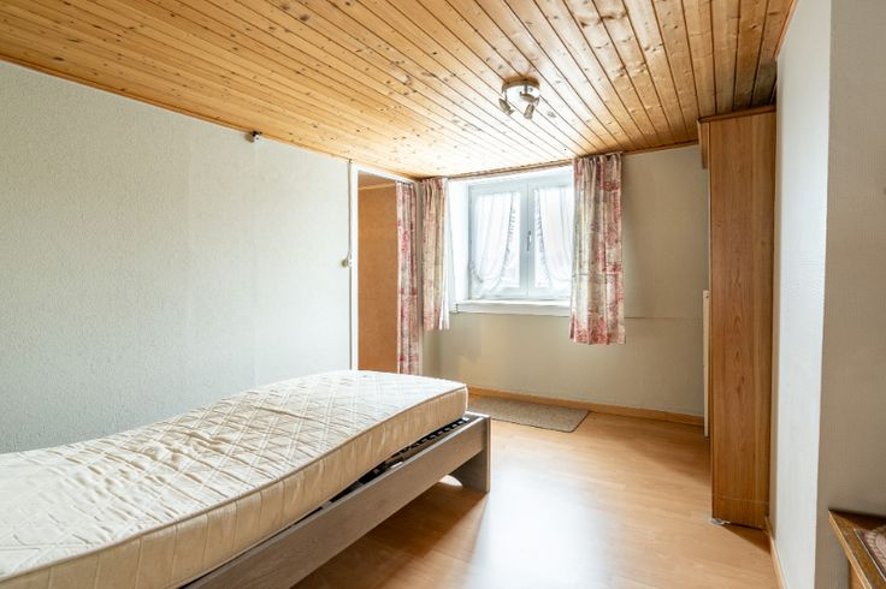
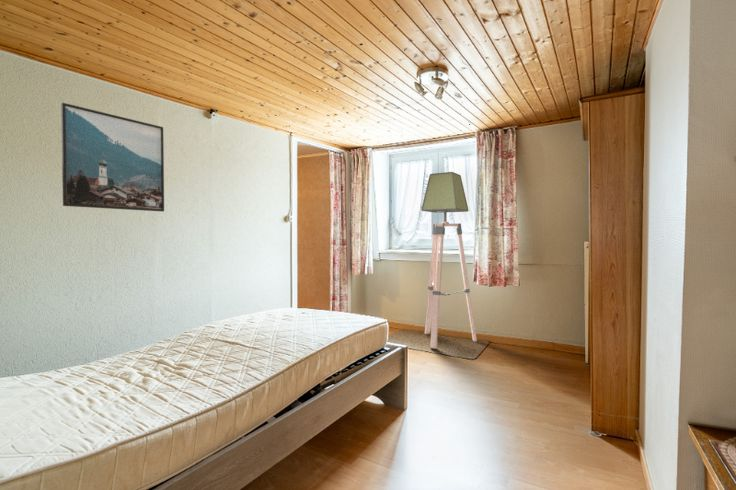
+ floor lamp [420,171,478,349]
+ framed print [60,102,165,213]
